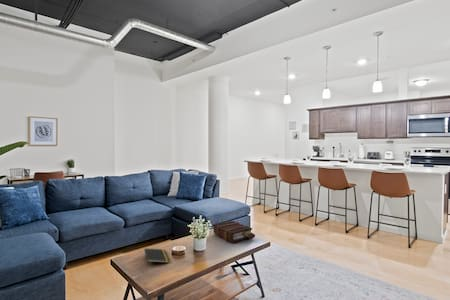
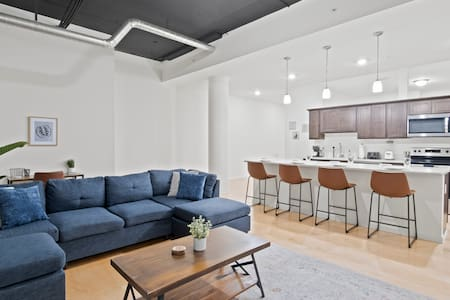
- notepad [143,248,170,267]
- book [212,220,256,243]
